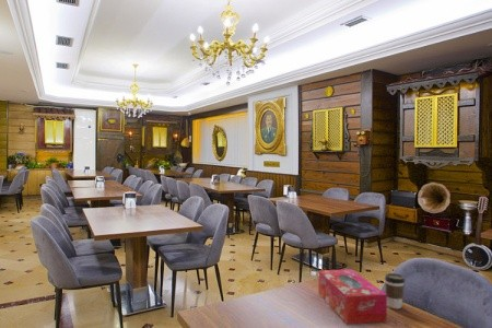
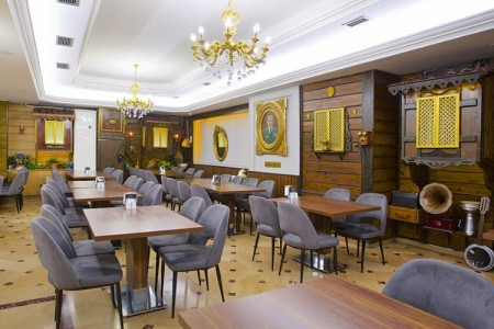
- tissue box [317,268,388,325]
- coffee cup [384,272,406,309]
